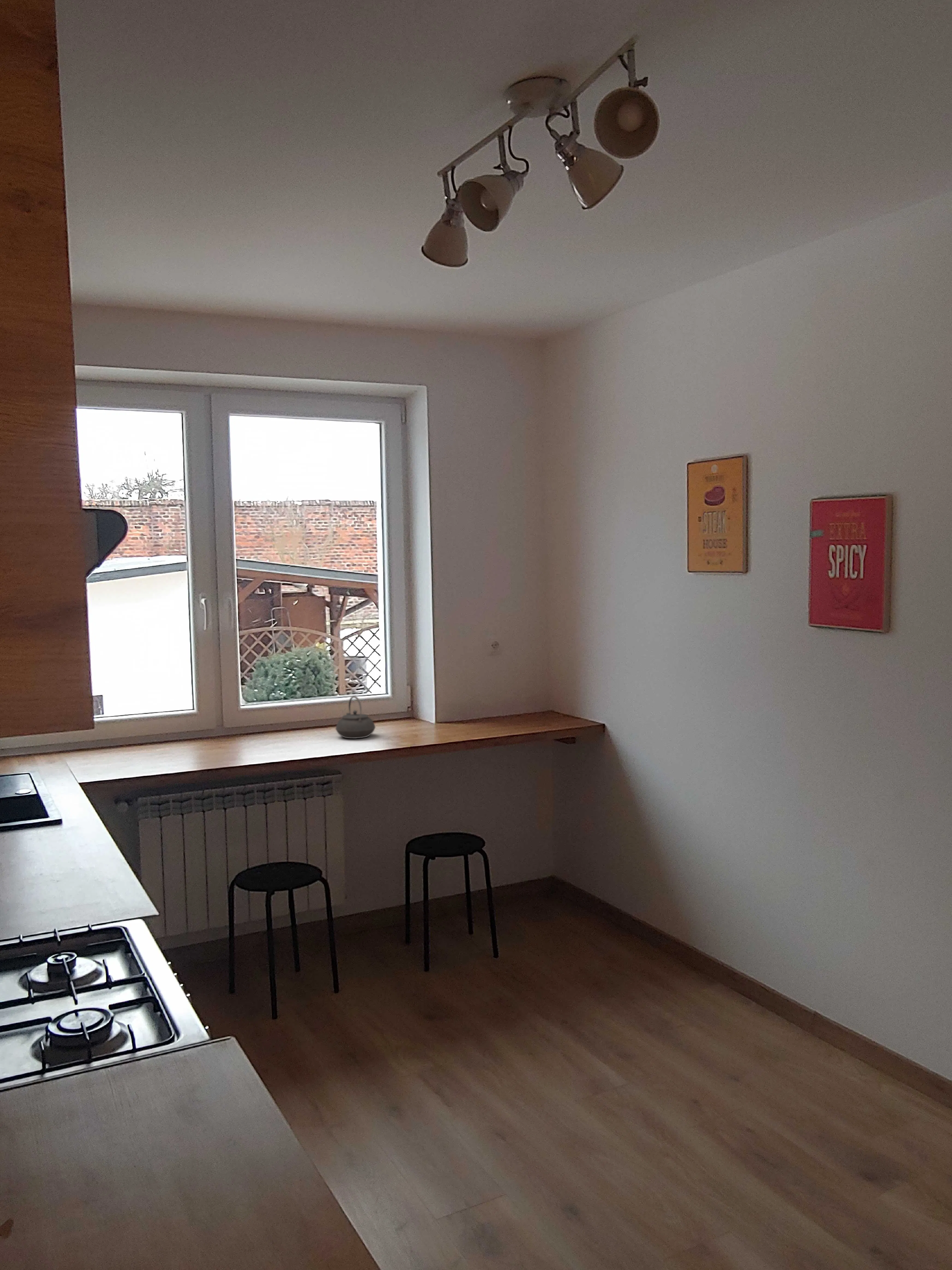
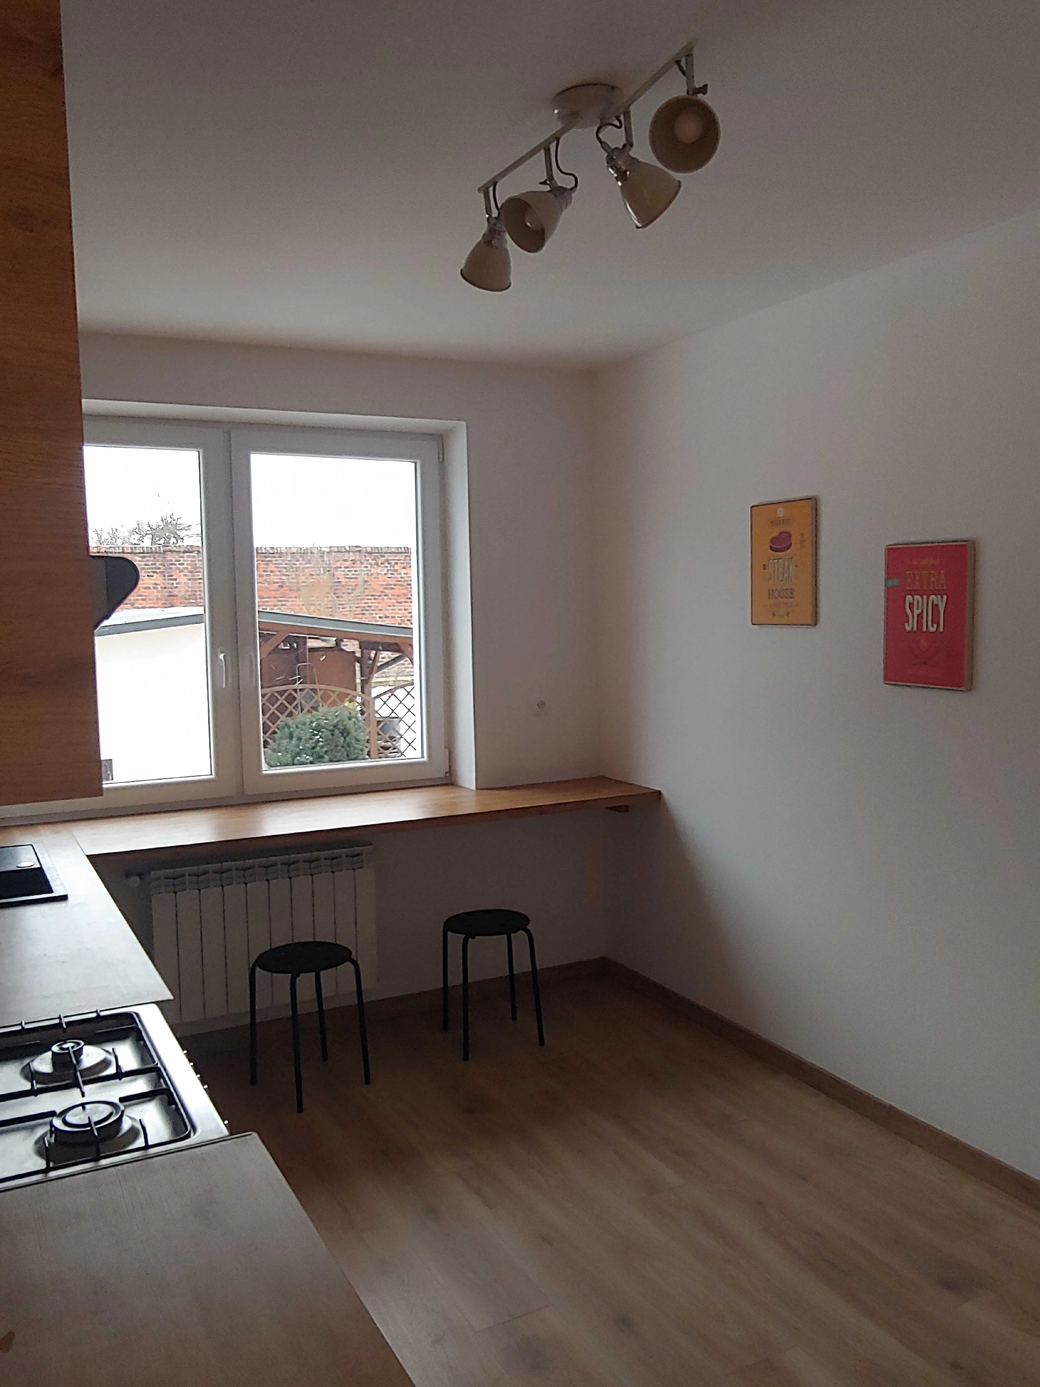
- teapot [335,695,376,739]
